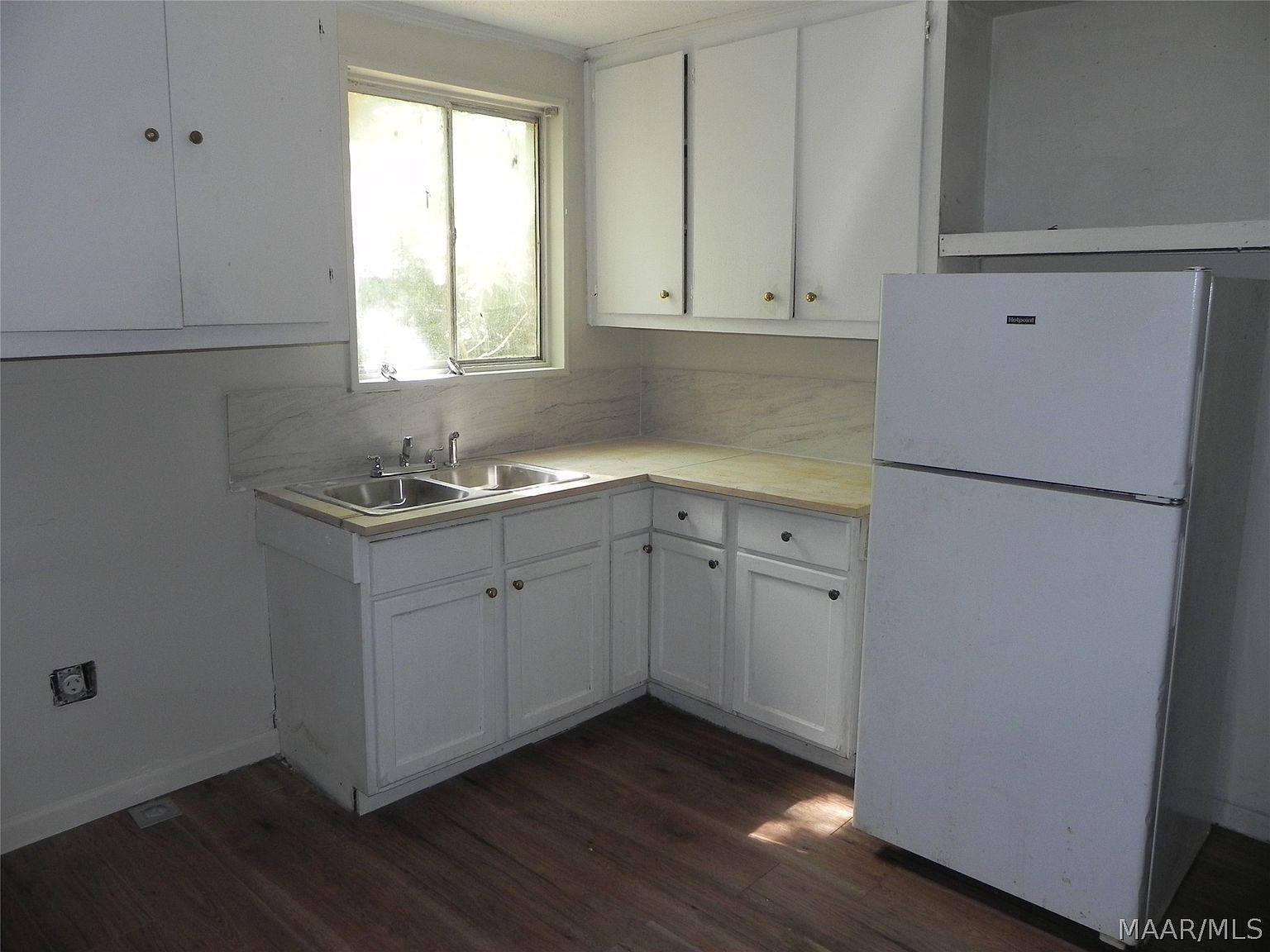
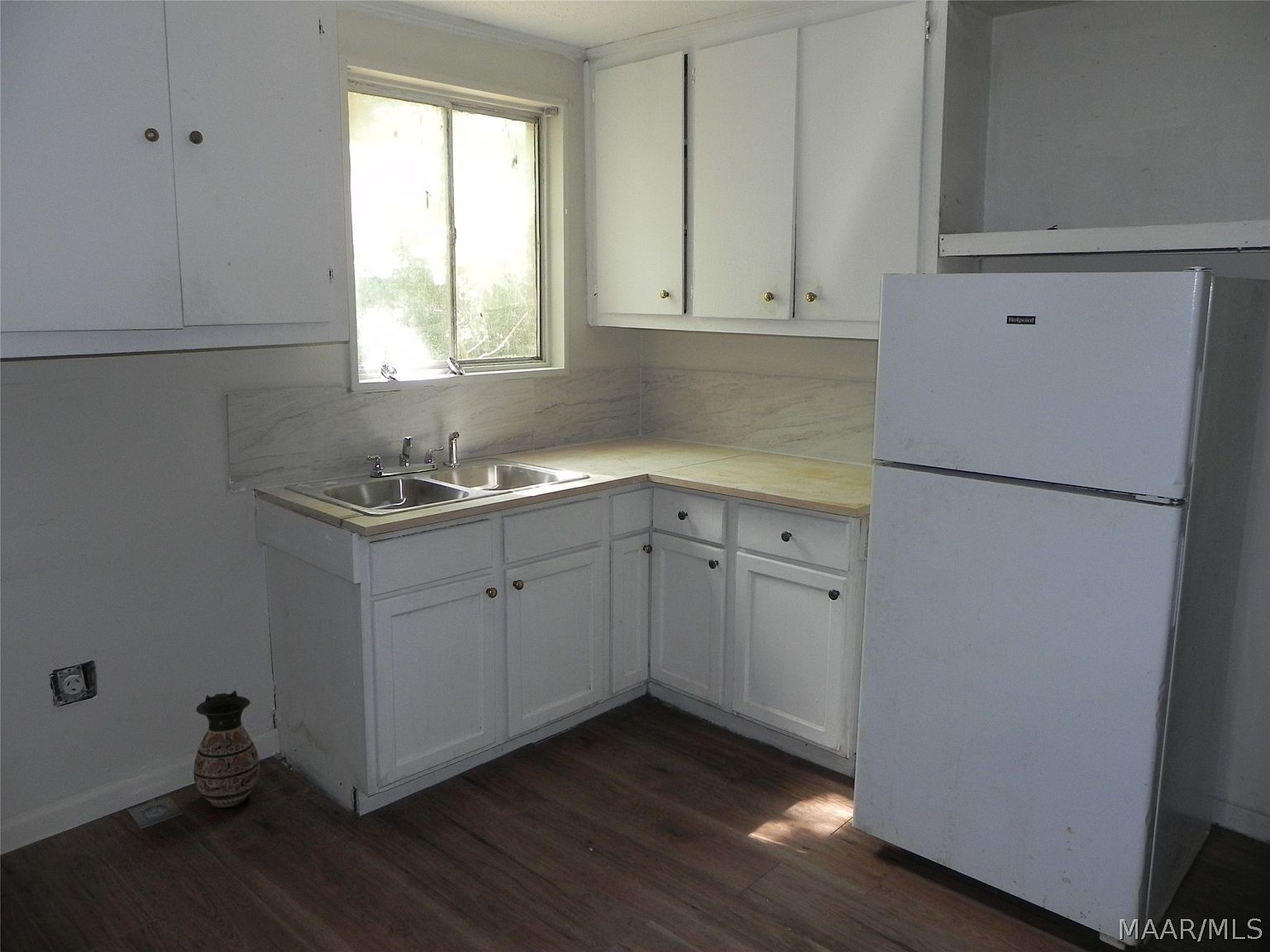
+ ceramic jug [193,689,260,808]
